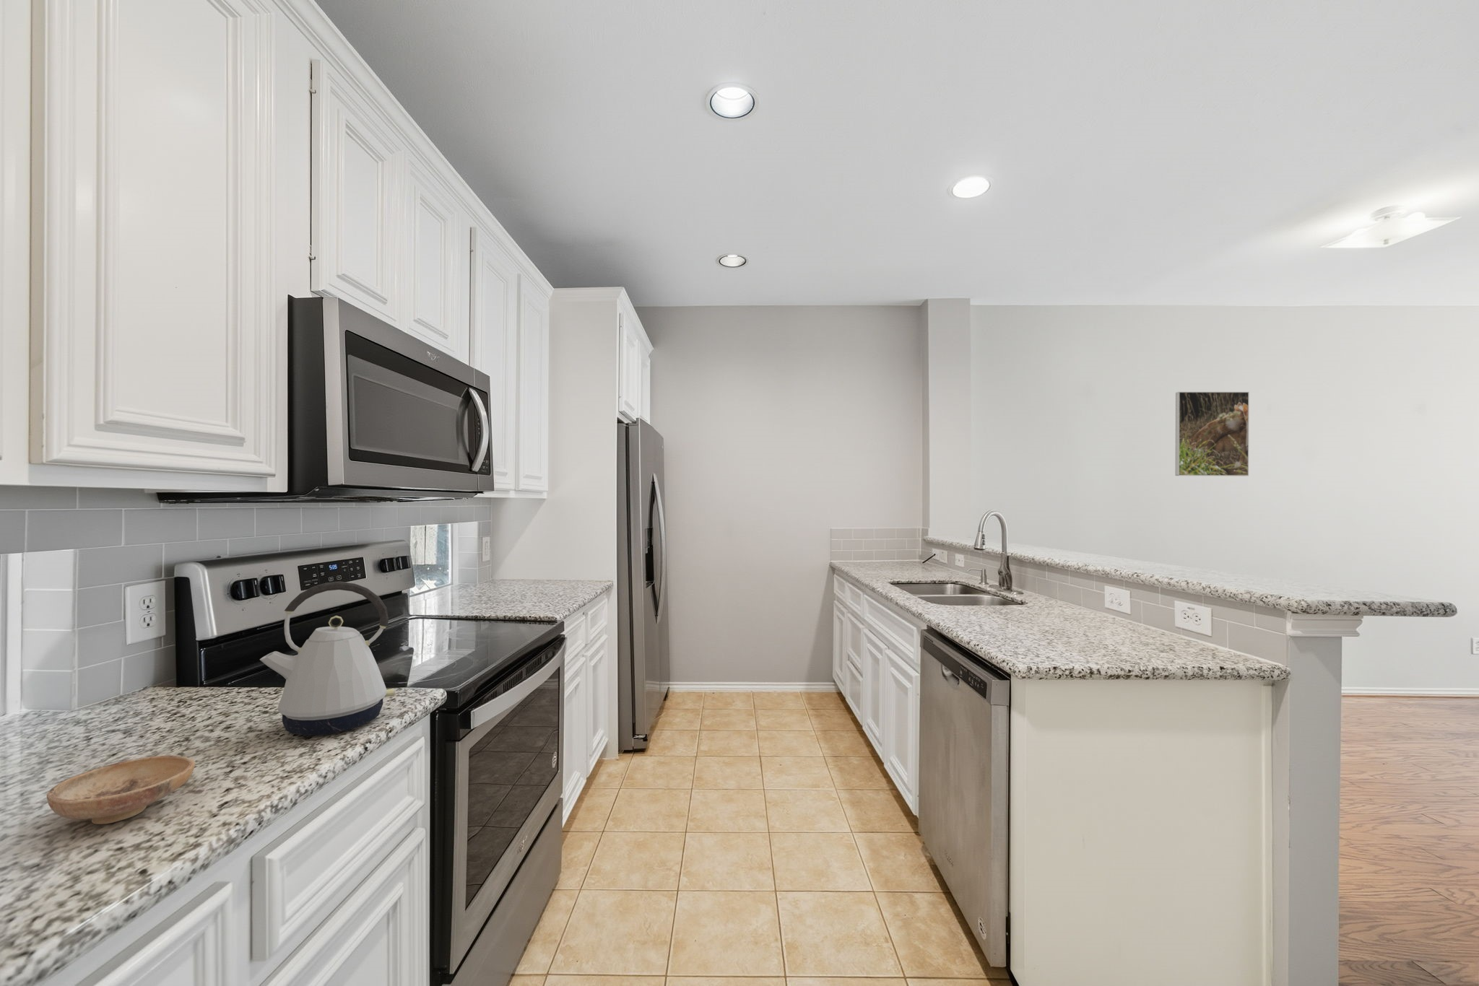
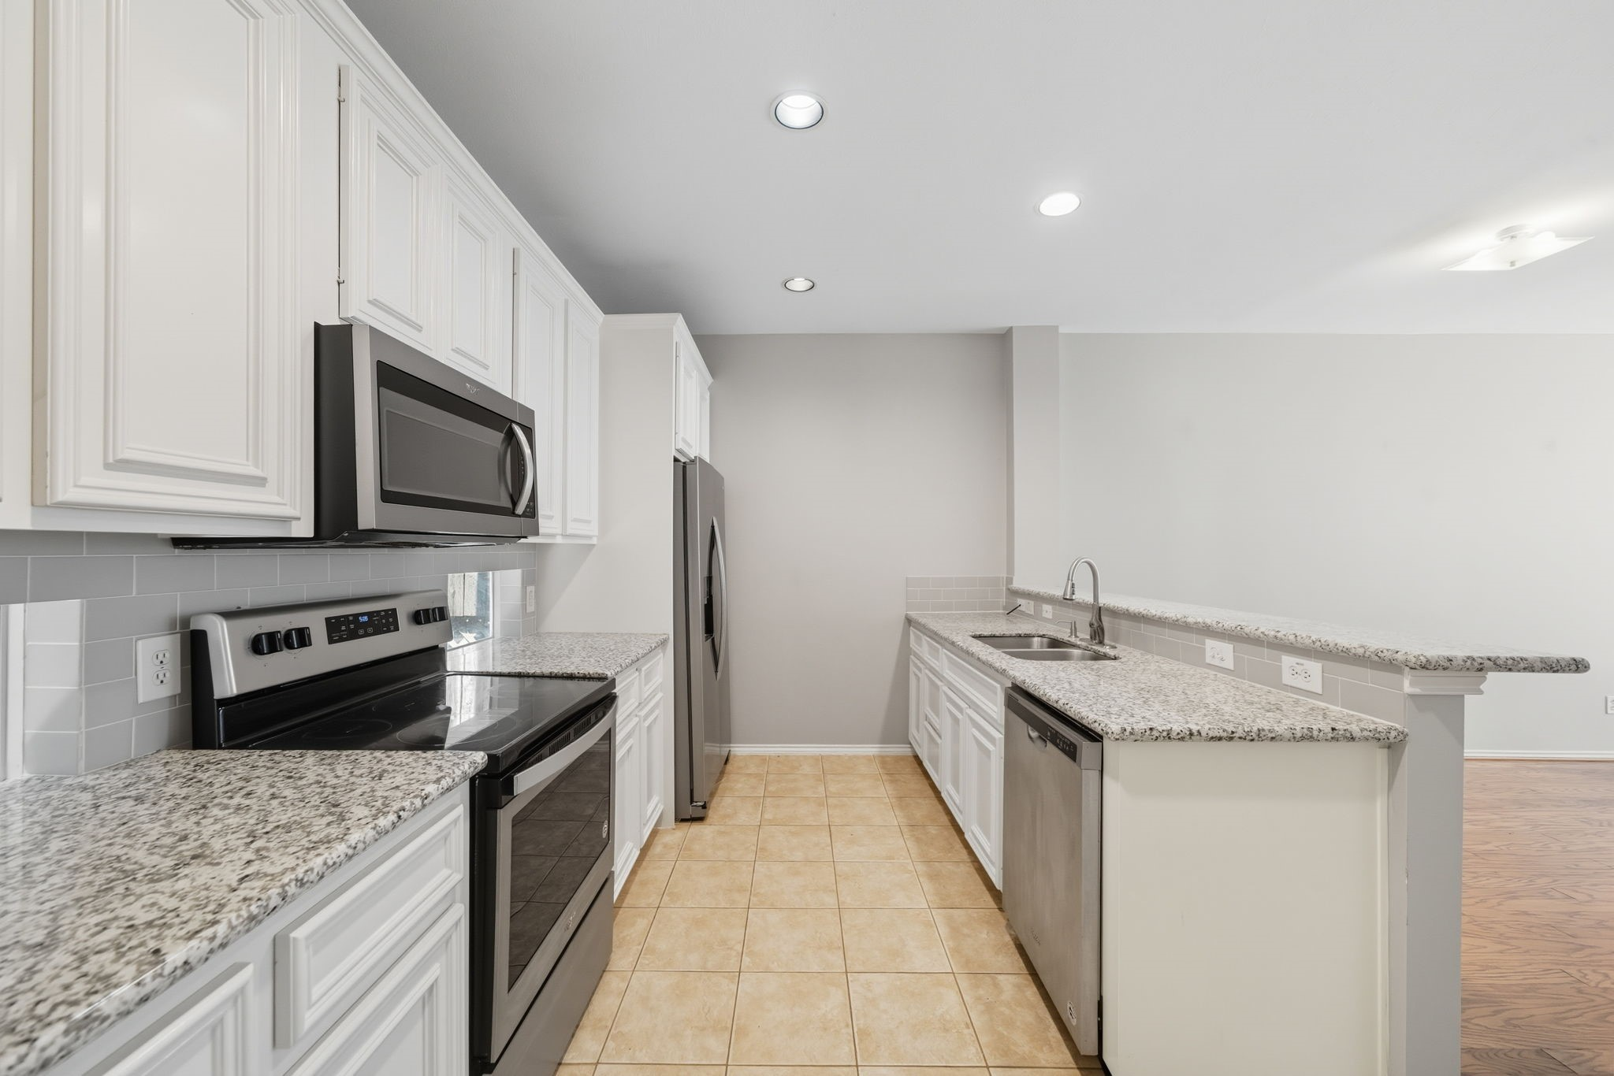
- bowl [46,755,196,825]
- kettle [260,581,396,736]
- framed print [1175,392,1249,478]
